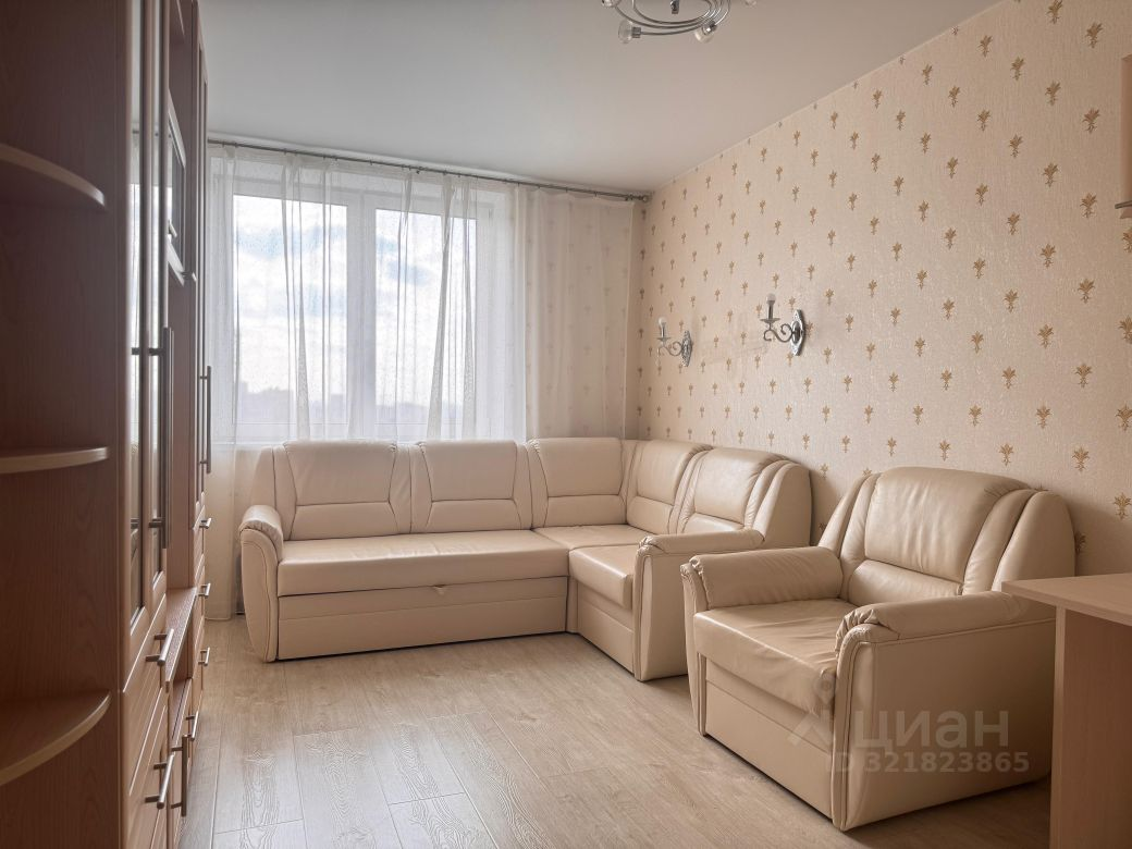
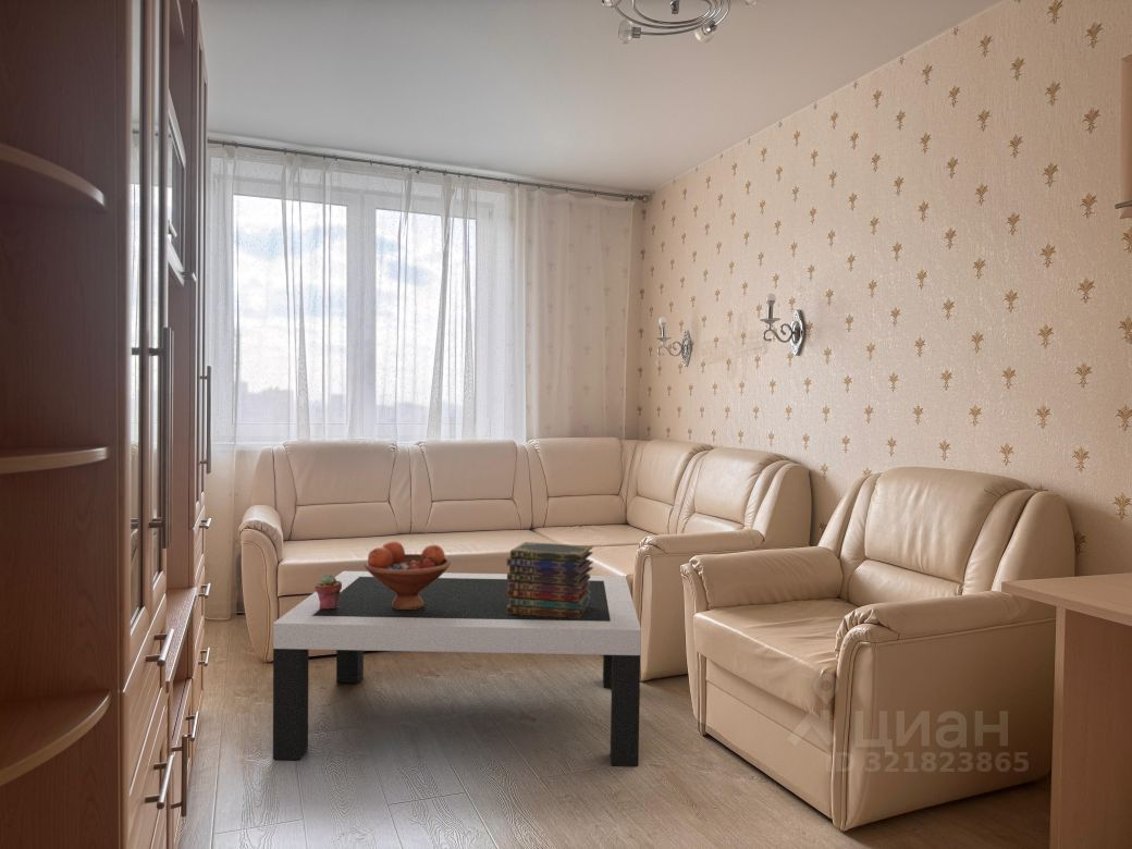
+ book stack [506,541,594,618]
+ coffee table [272,570,642,767]
+ fruit bowl [364,540,452,610]
+ potted succulent [315,573,342,608]
